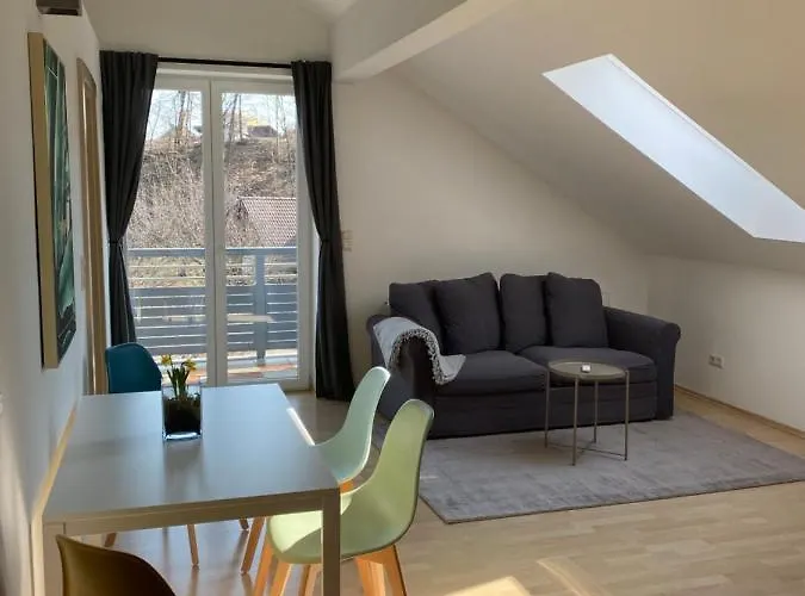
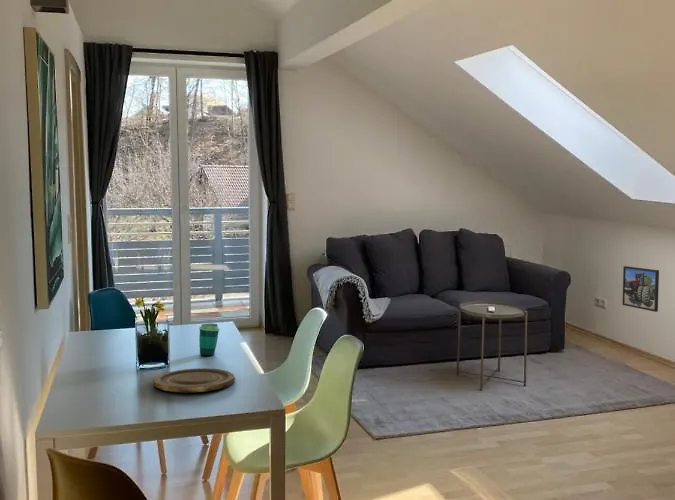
+ plate [152,367,236,394]
+ cup [198,322,220,357]
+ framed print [621,265,660,313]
